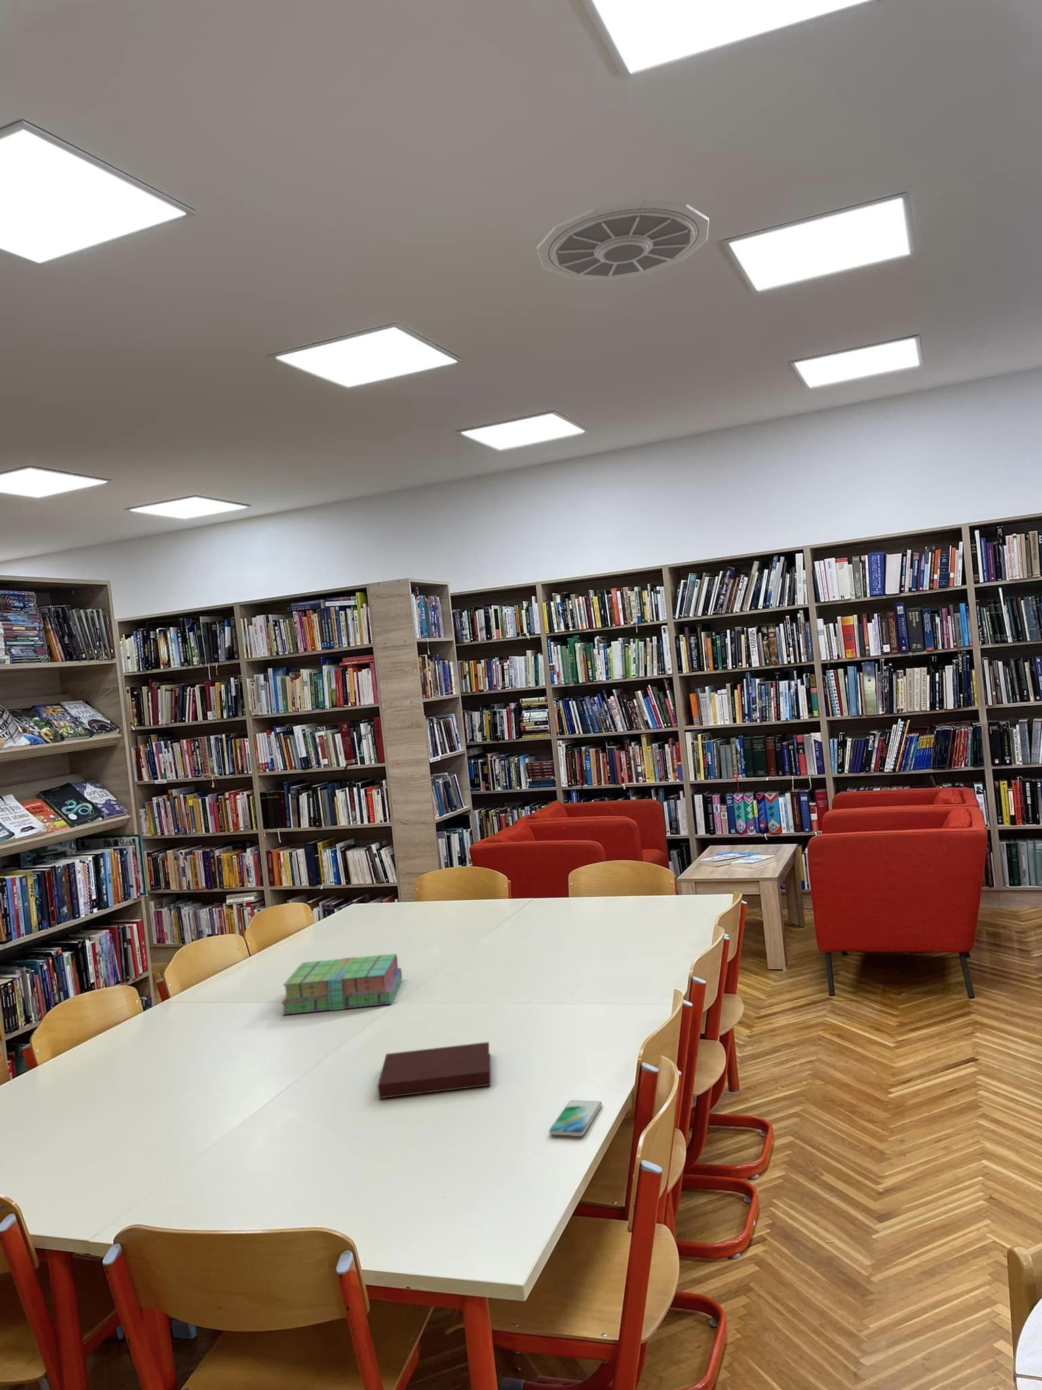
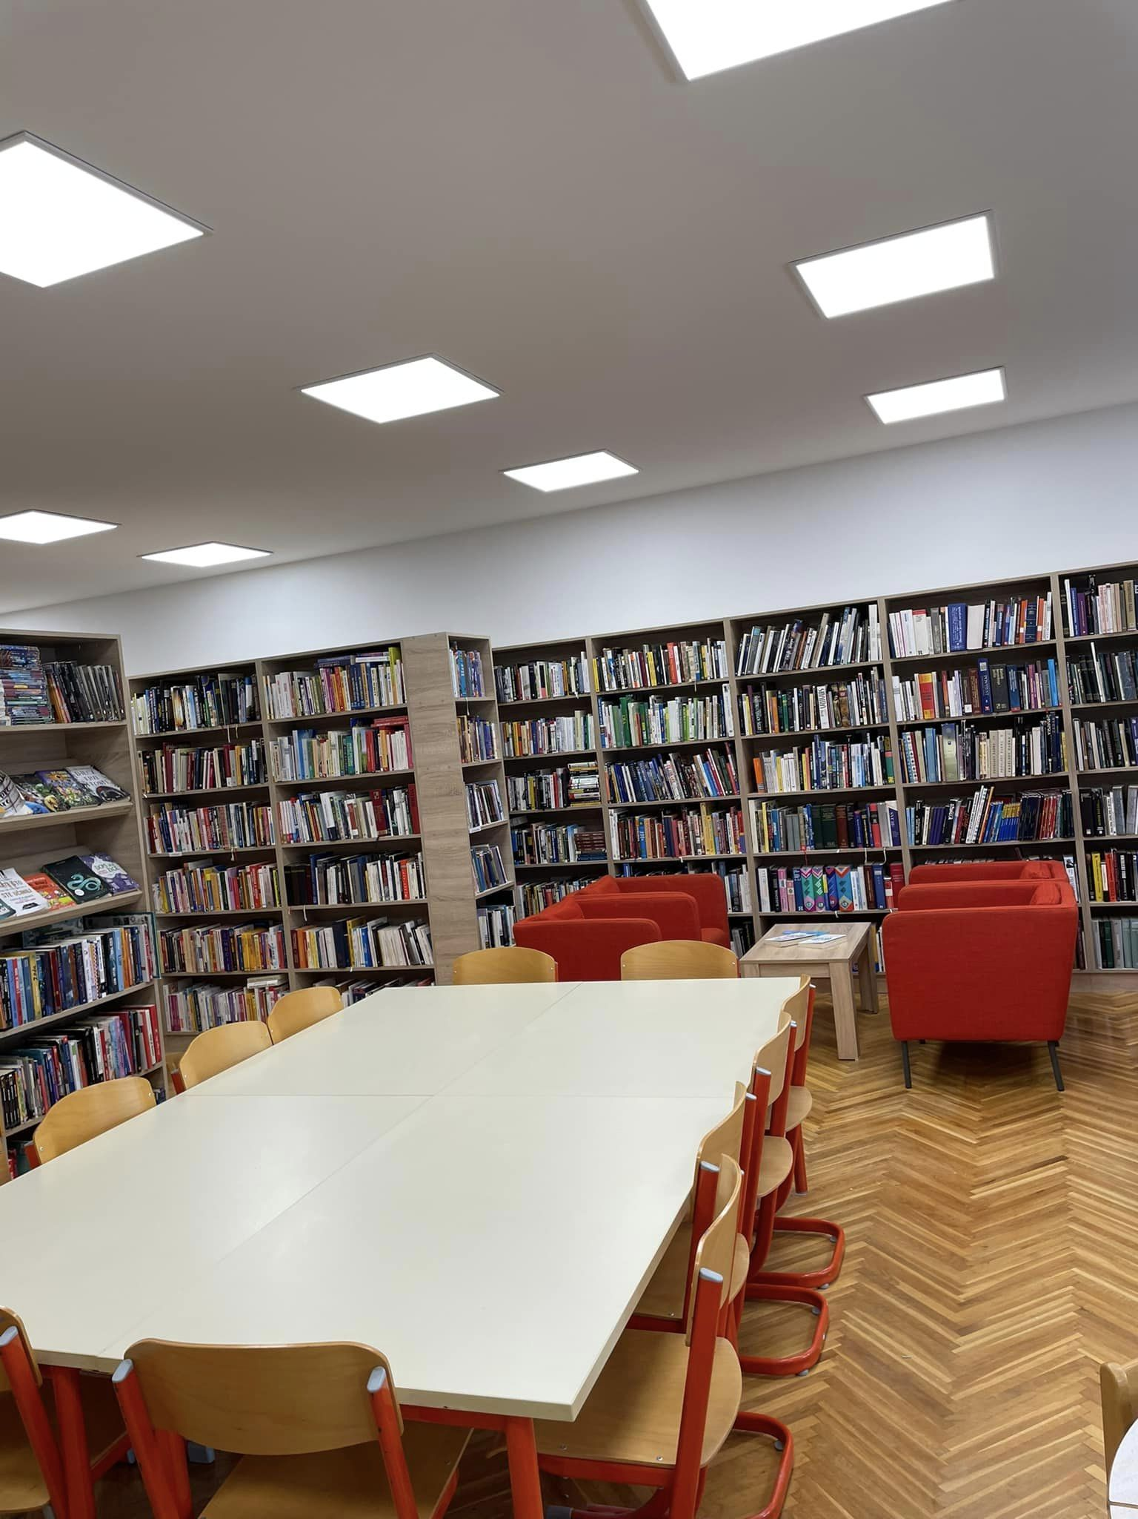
- smartphone [548,1100,602,1137]
- stack of books [280,953,403,1016]
- ceiling vent [536,199,709,281]
- notebook [378,1041,491,1099]
